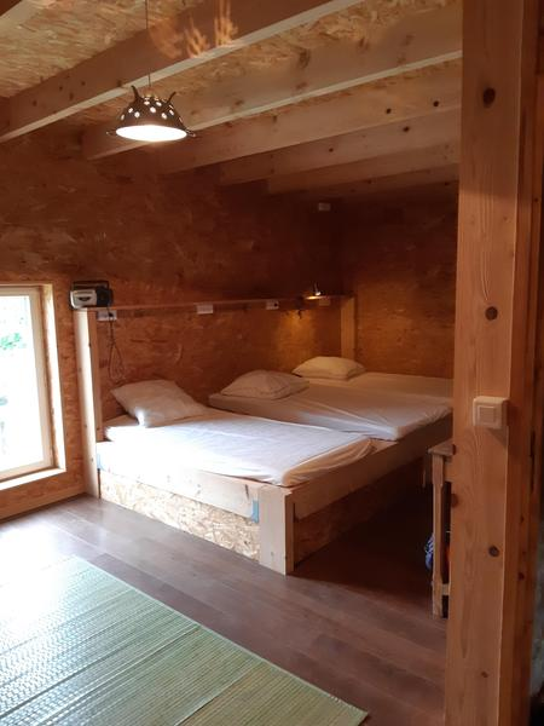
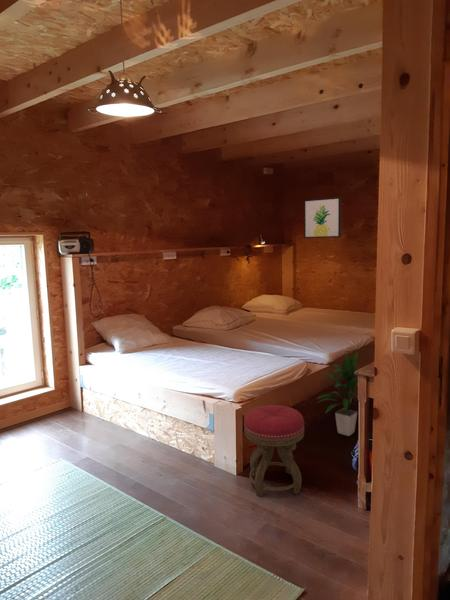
+ indoor plant [316,351,360,437]
+ stool [243,404,305,497]
+ wall art [303,196,342,239]
